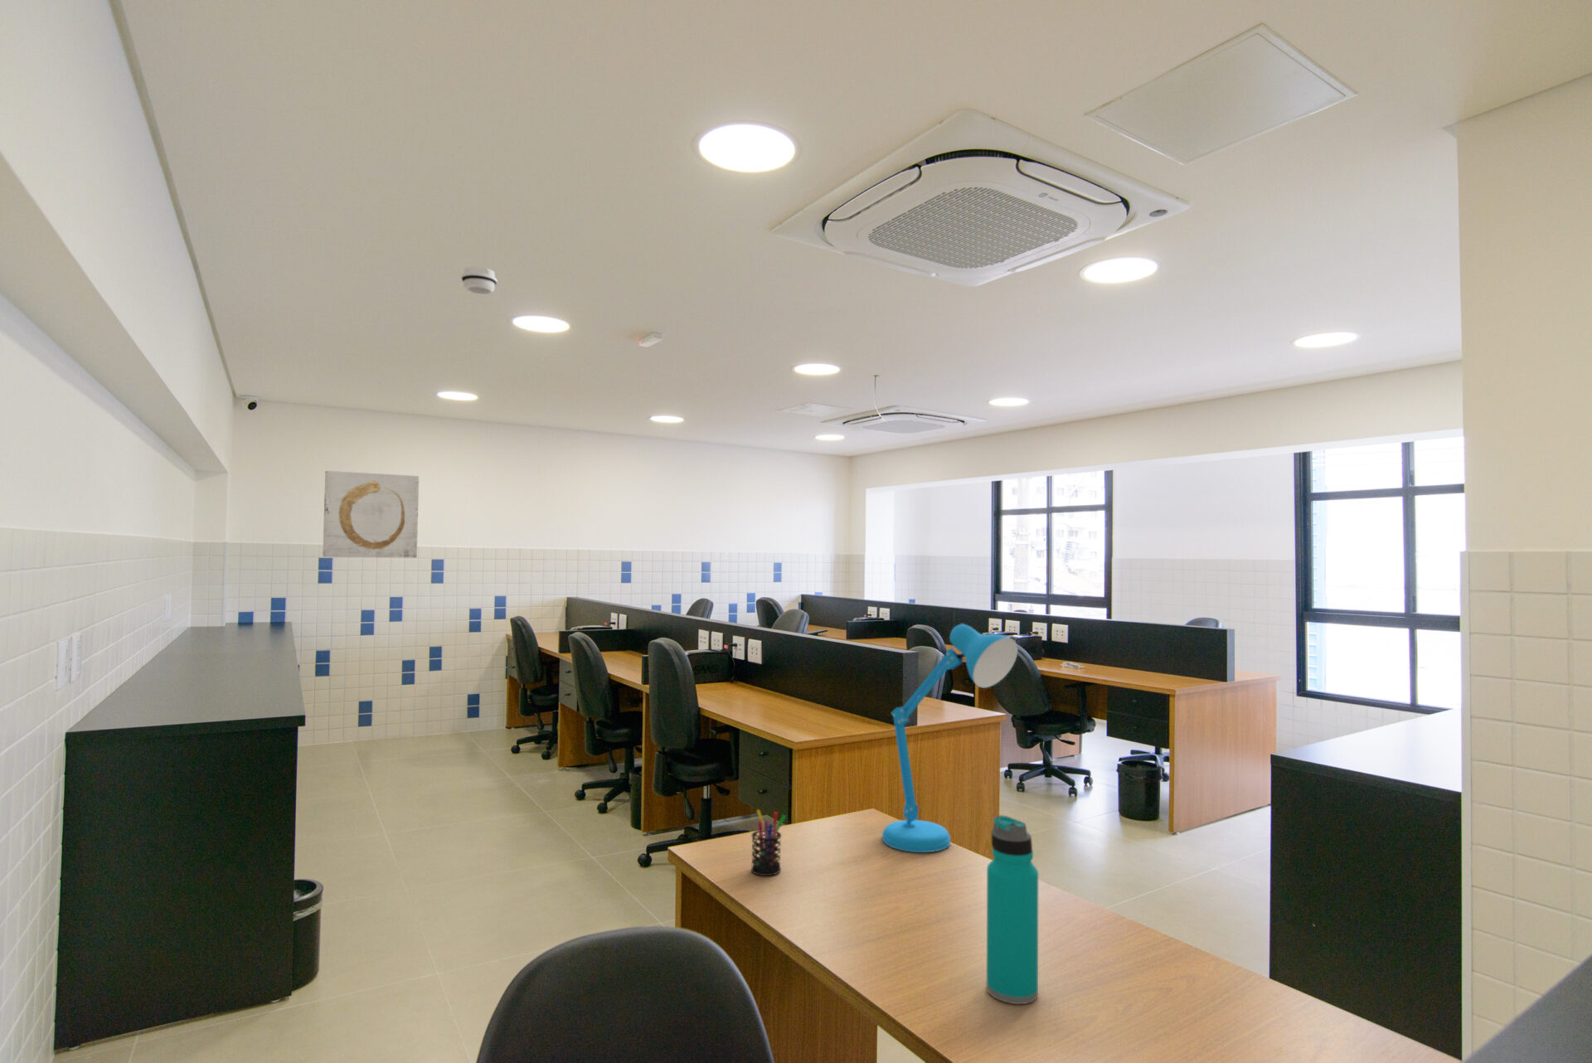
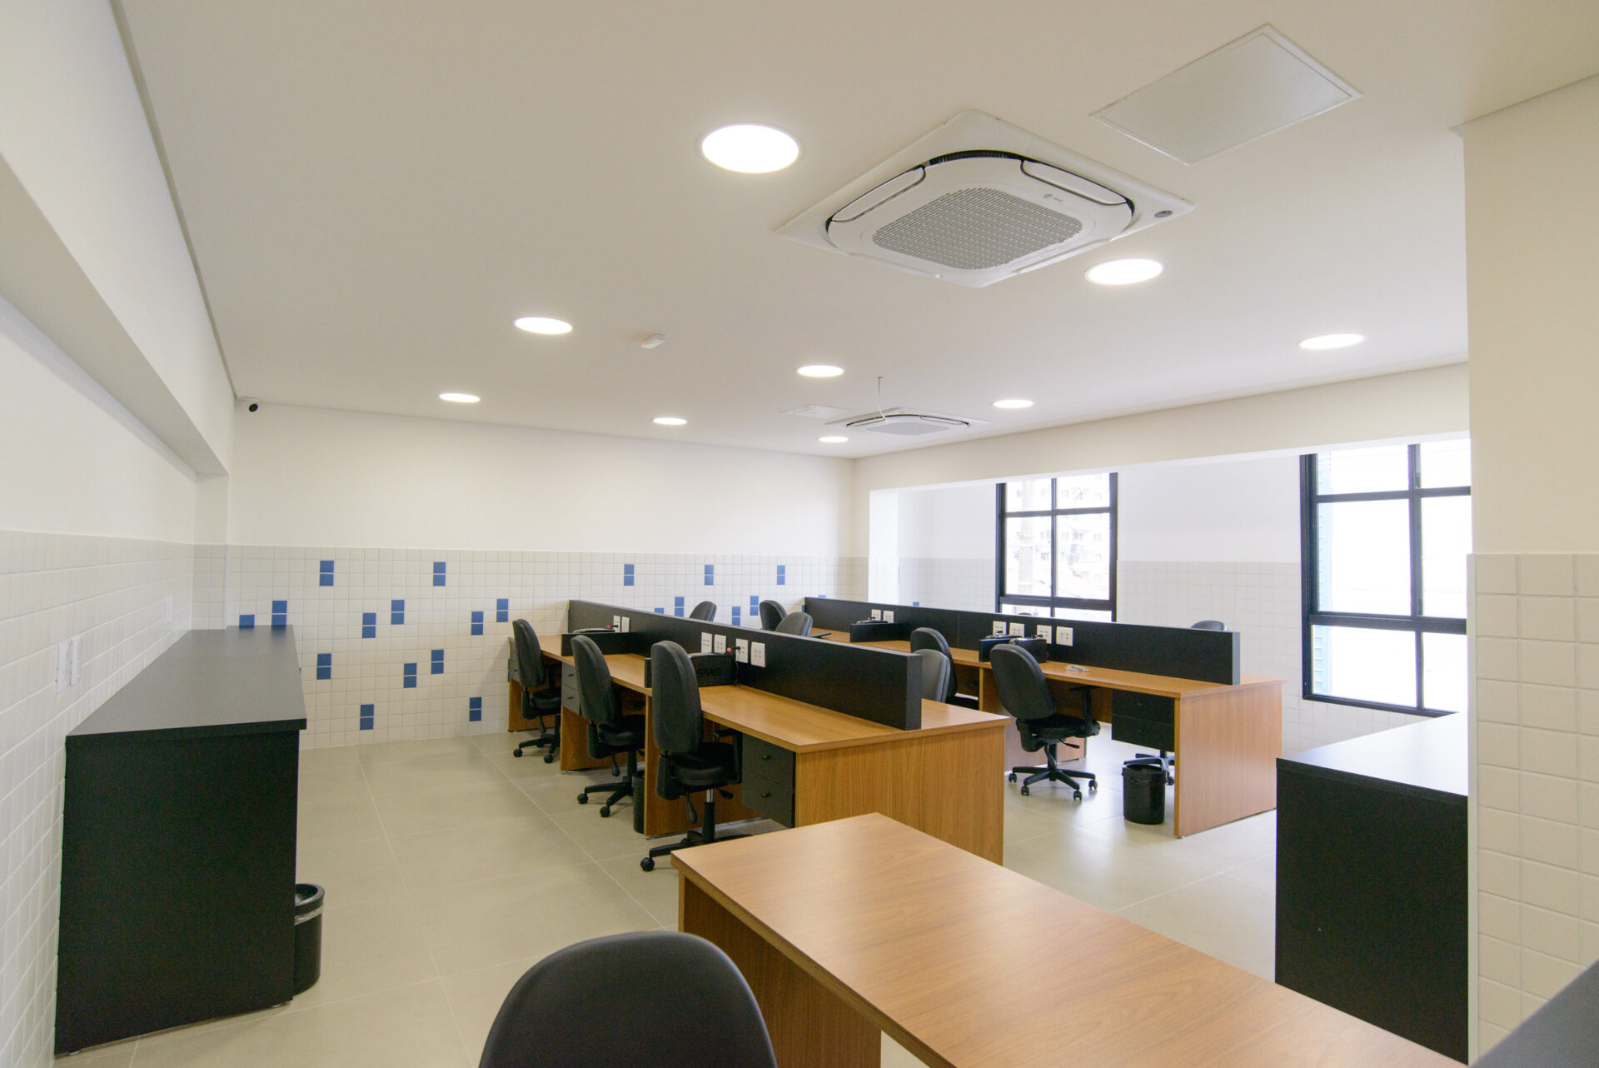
- water bottle [986,814,1039,1005]
- wall art [321,470,420,558]
- smoke detector [460,266,497,295]
- desk lamp [881,623,1019,853]
- pen holder [751,808,787,877]
